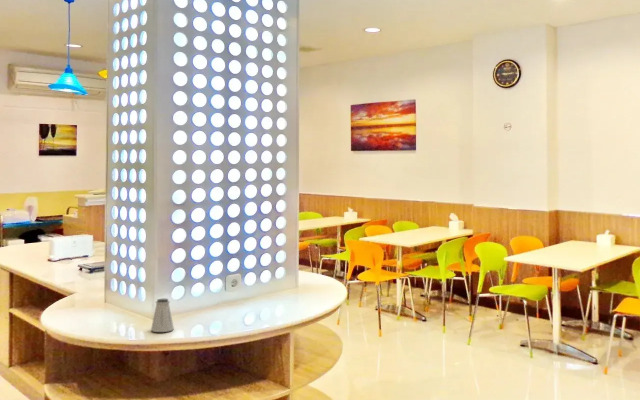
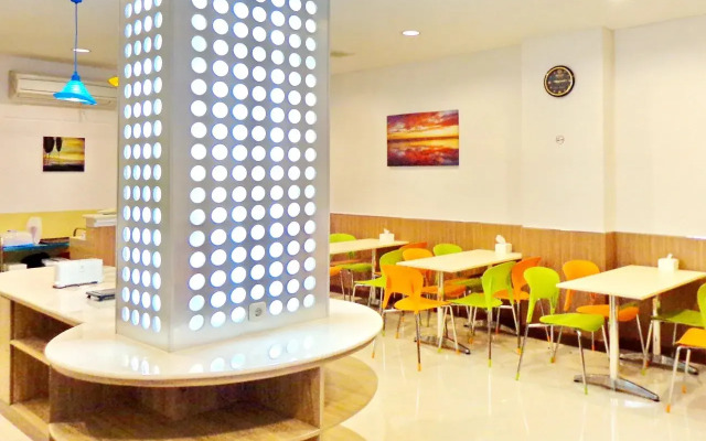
- saltshaker [150,298,175,333]
